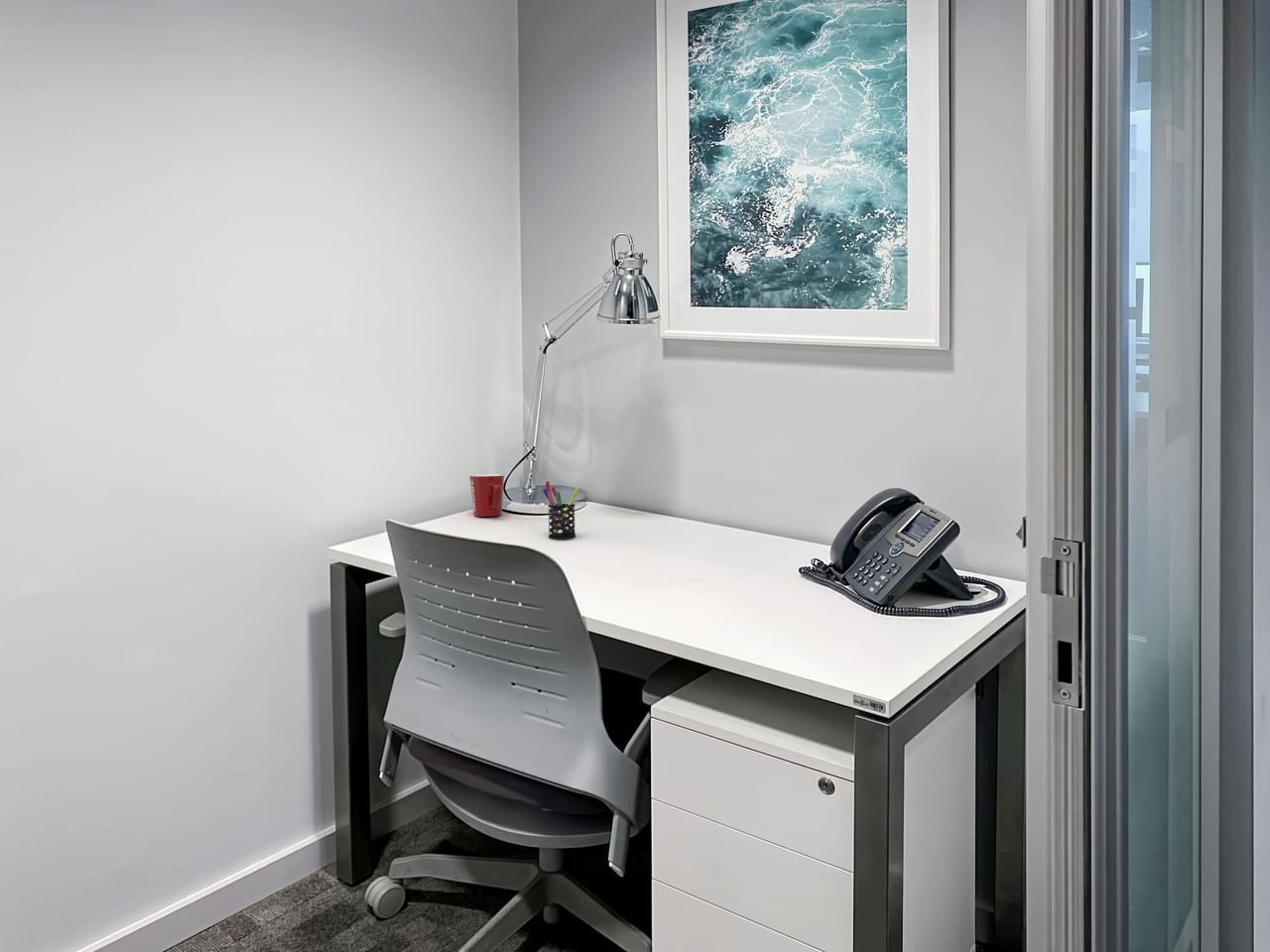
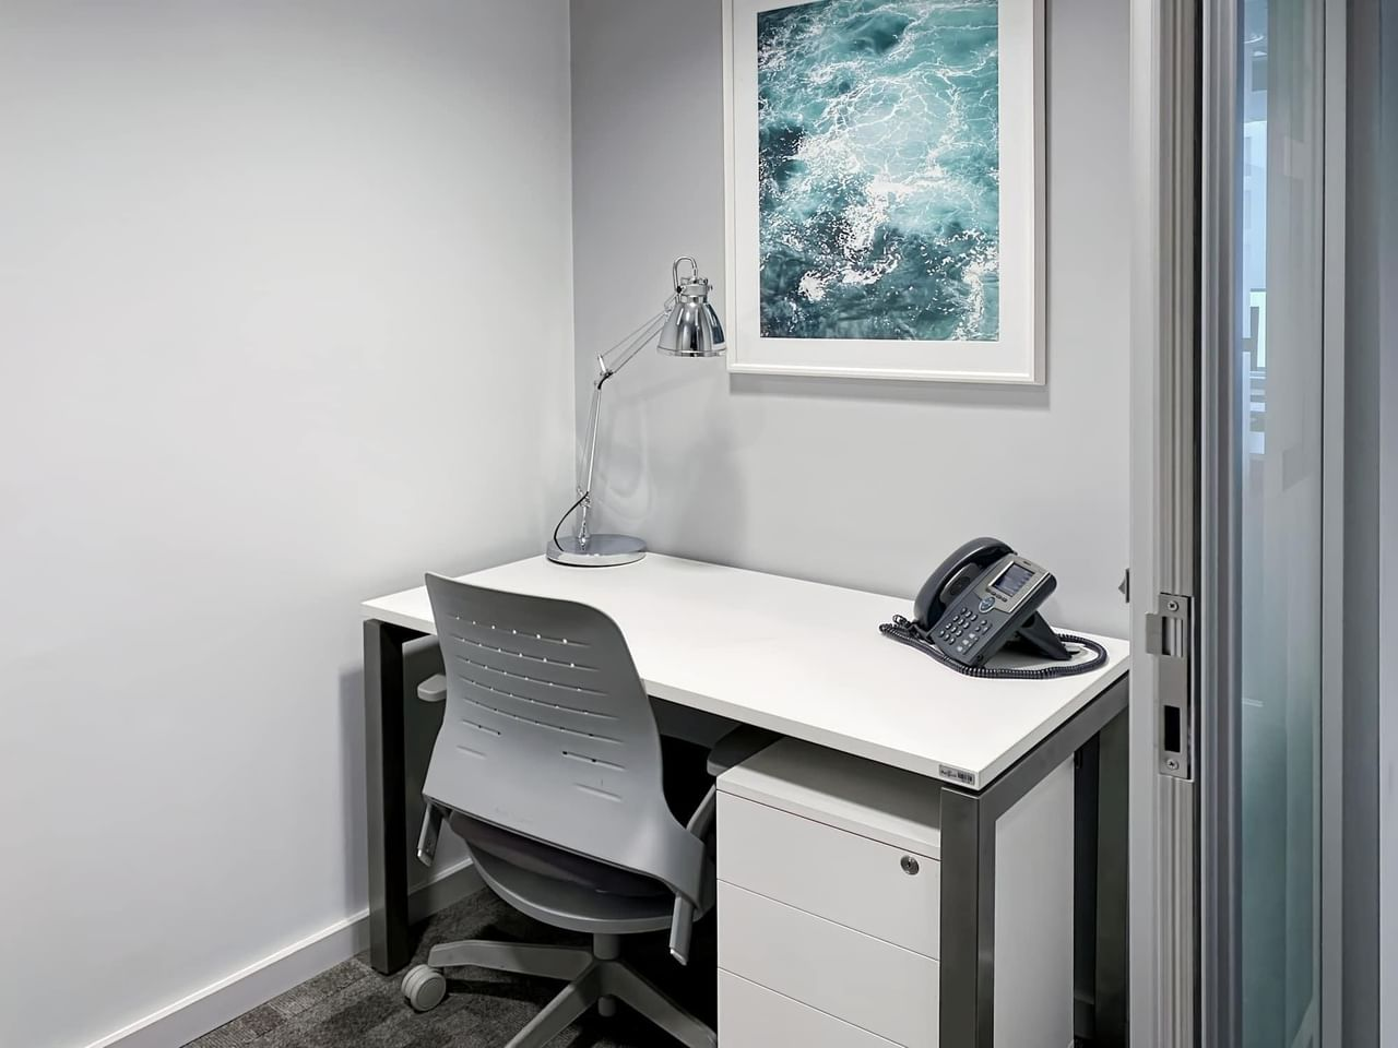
- pen holder [542,480,580,539]
- mug [468,473,505,518]
